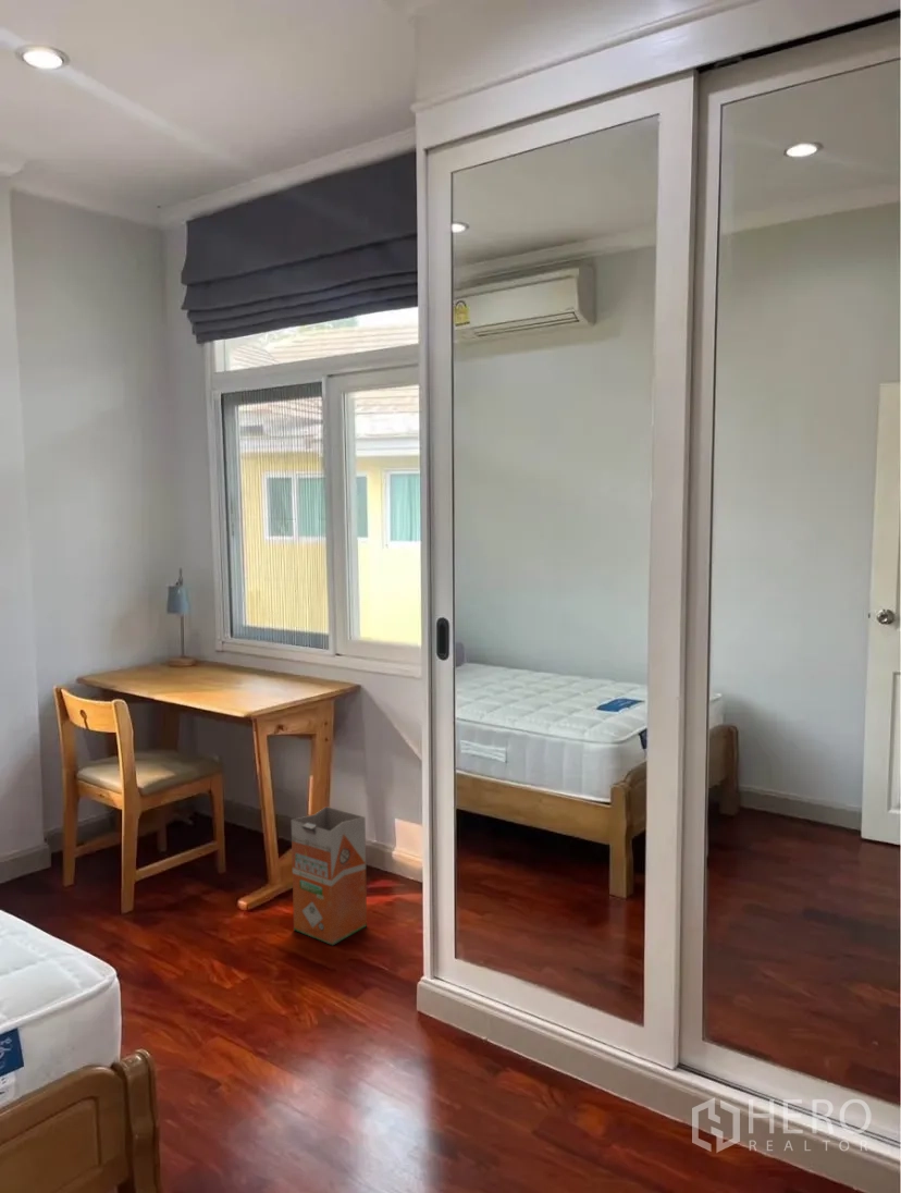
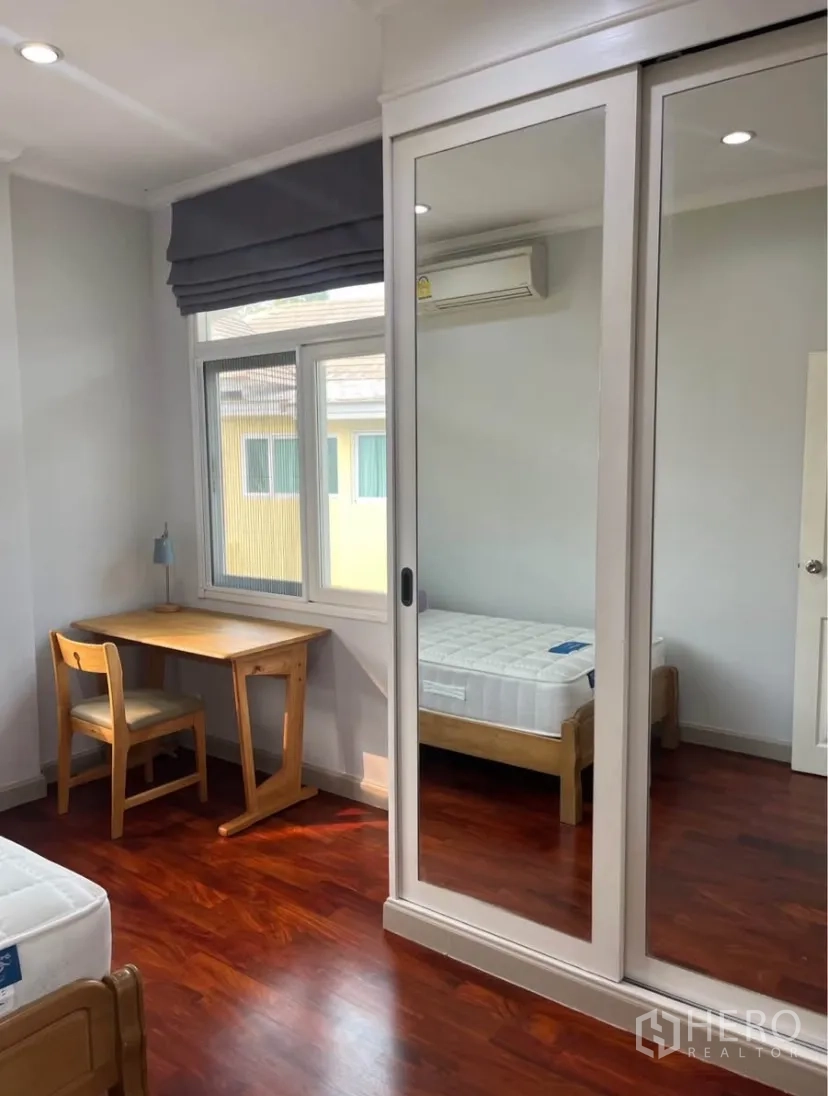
- waste bin [291,805,368,946]
